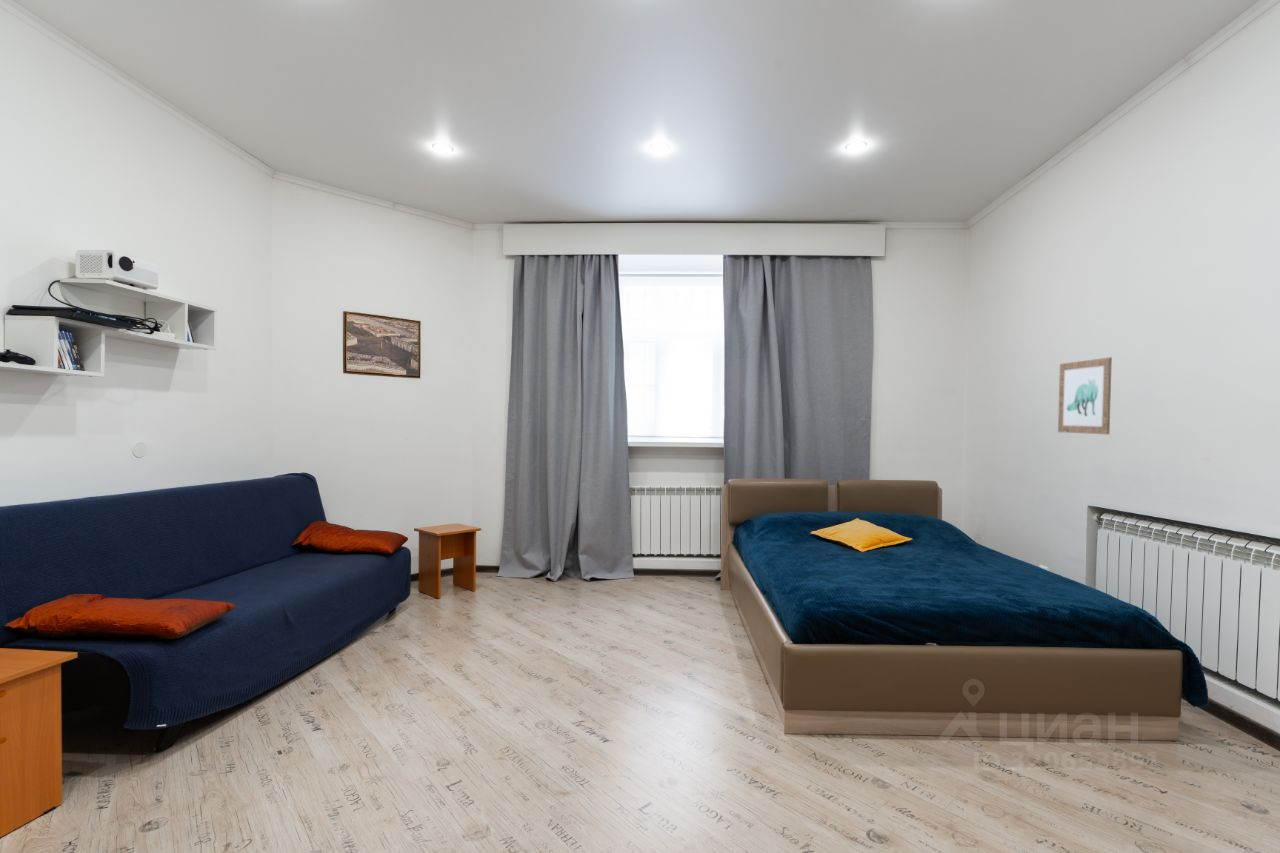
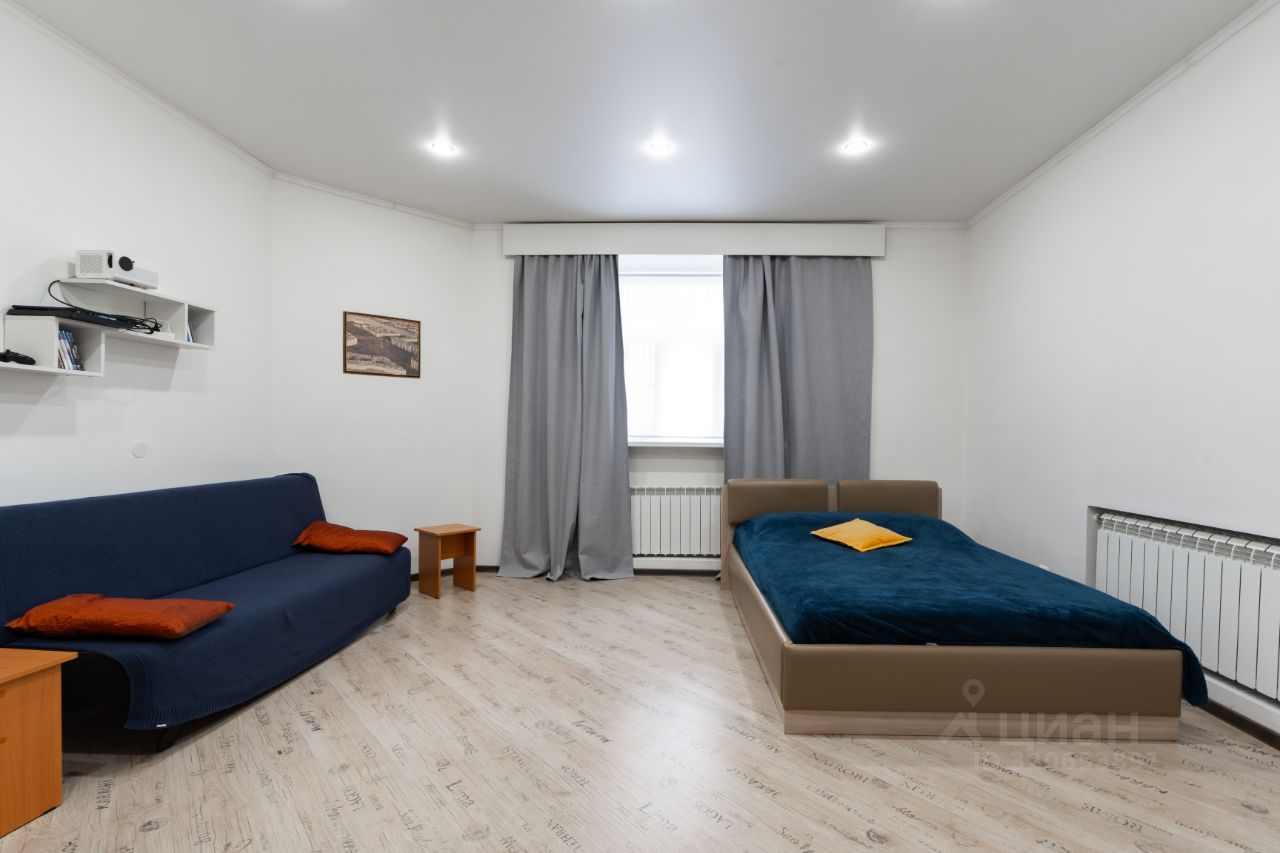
- wall art [1057,356,1113,435]
